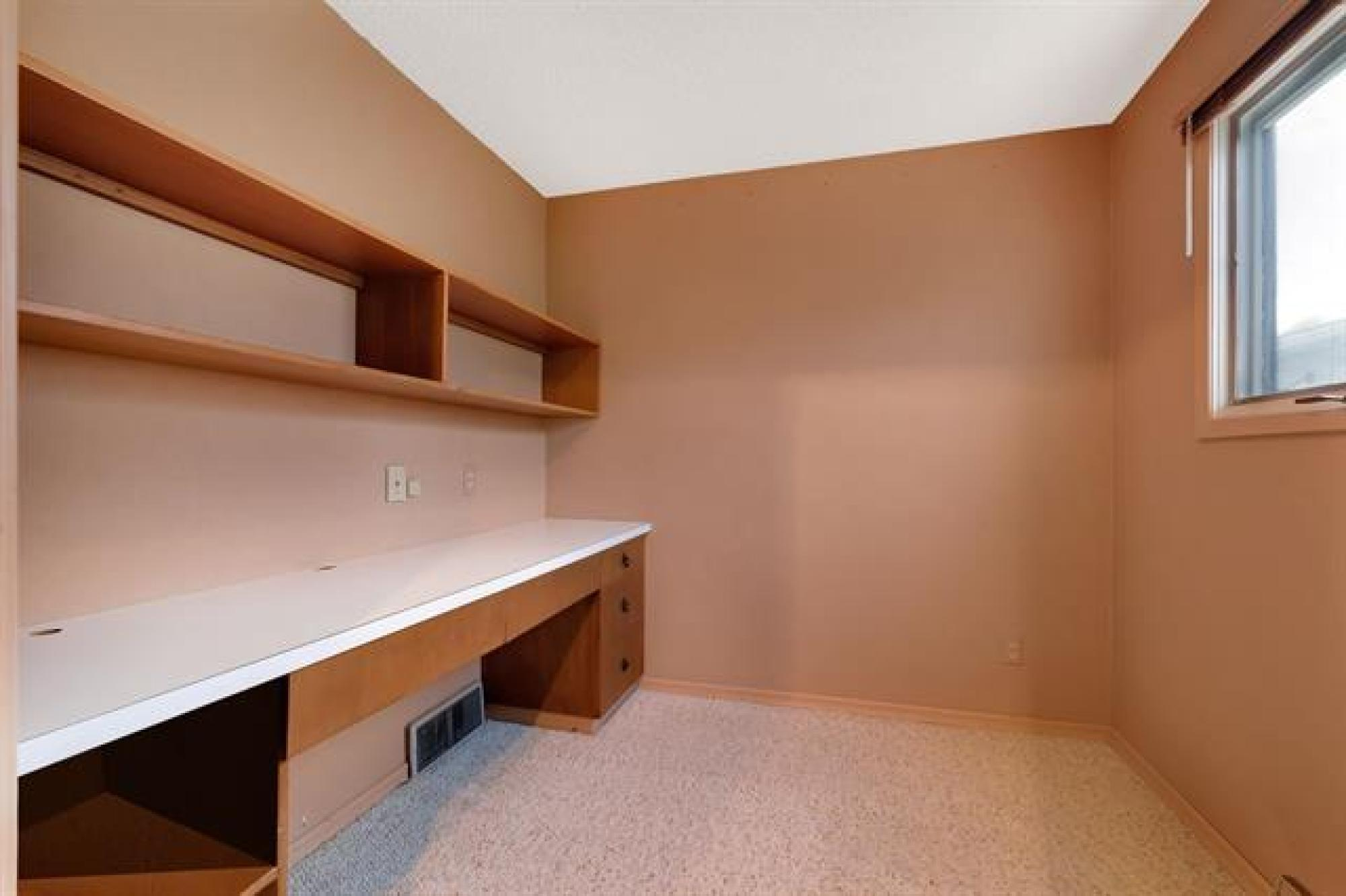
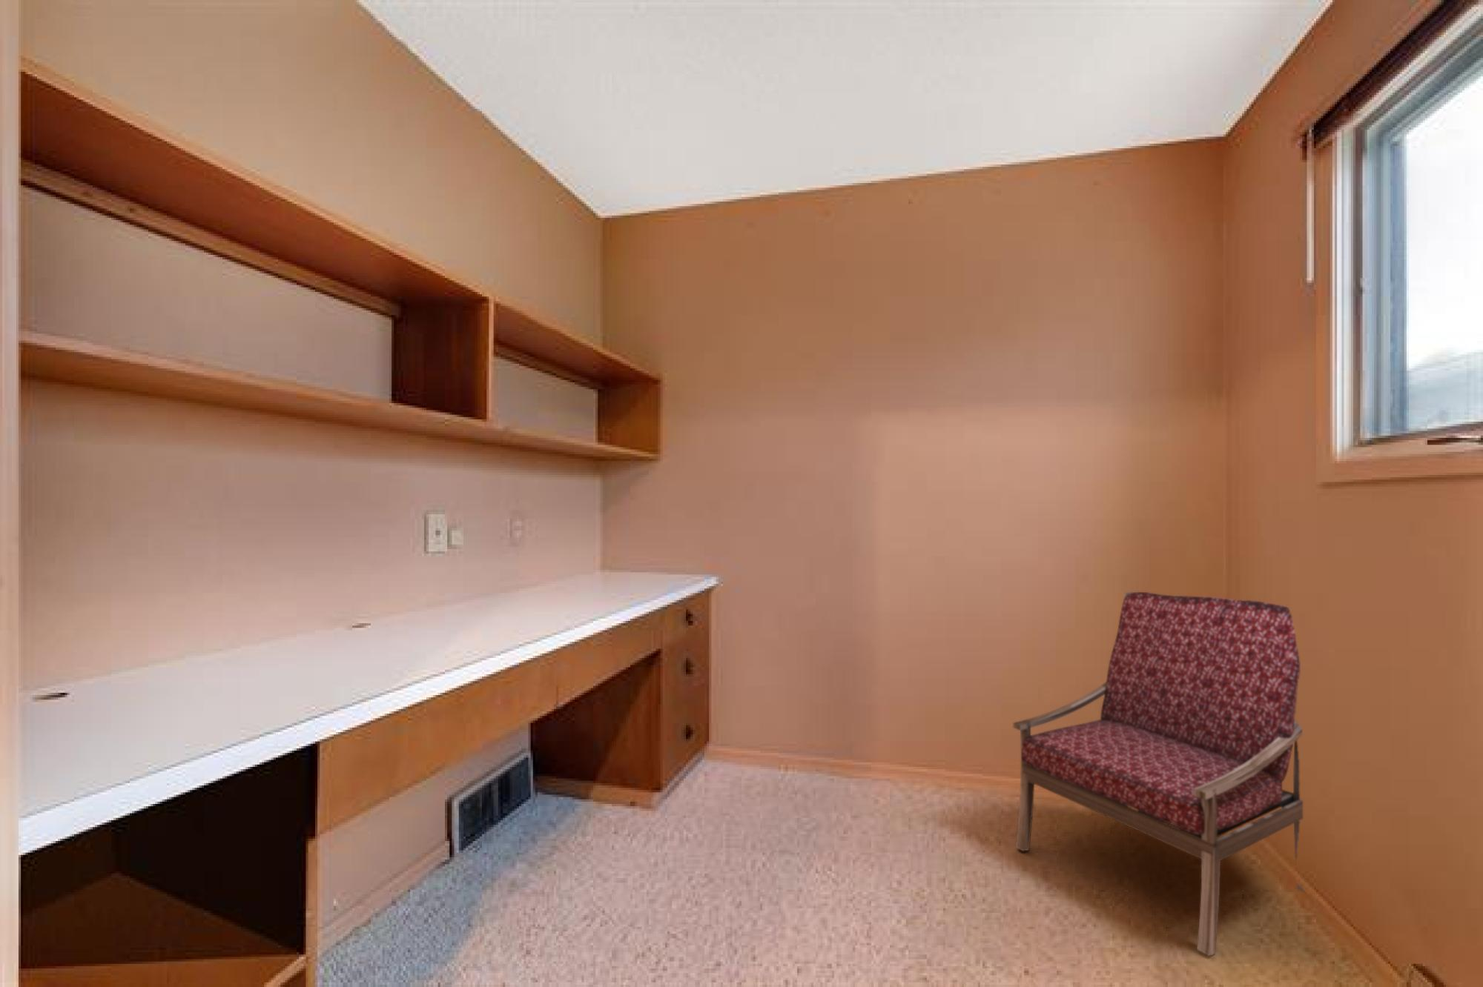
+ armchair [1013,590,1307,956]
